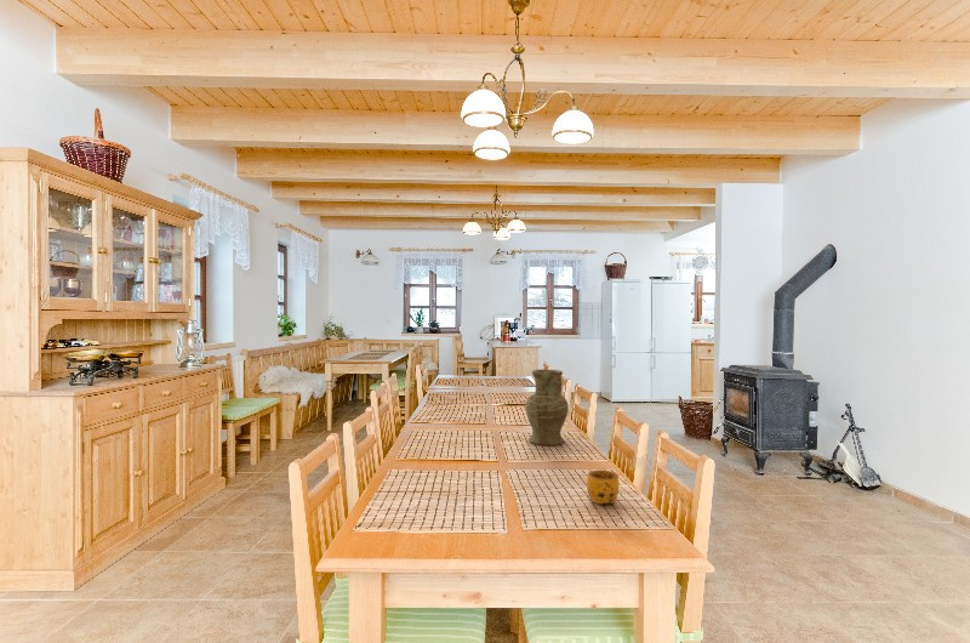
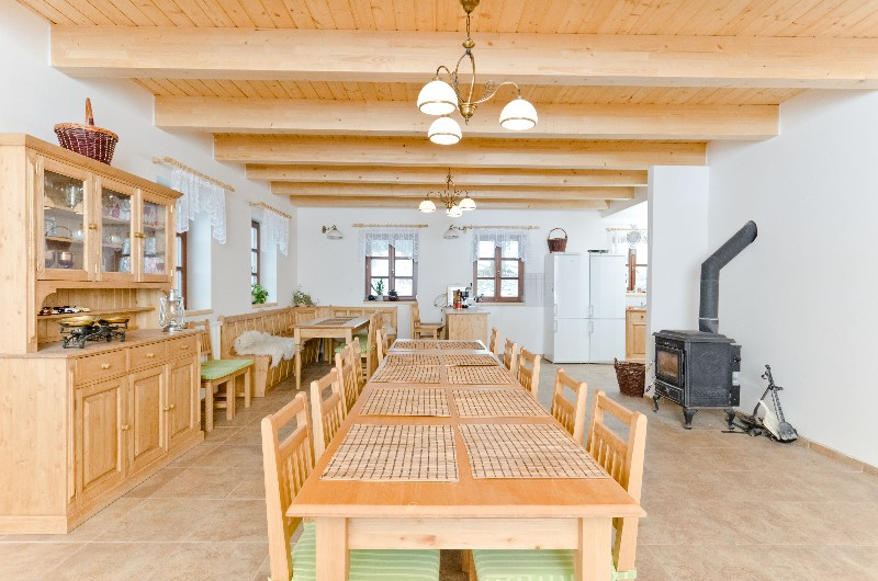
- mug [586,470,620,505]
- vase [524,368,570,446]
